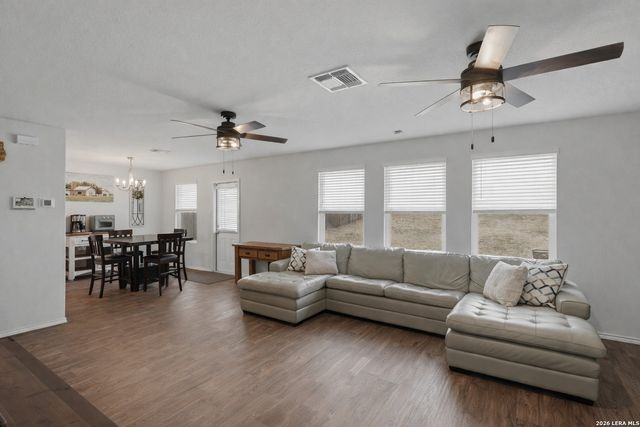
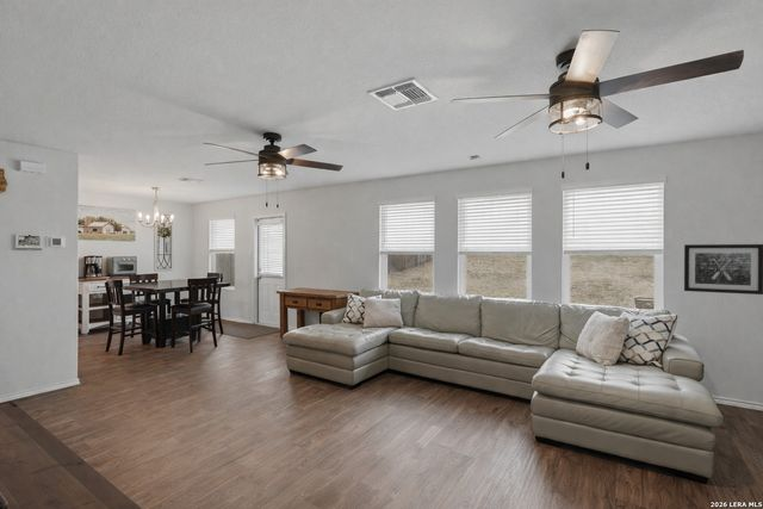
+ wall art [683,243,763,296]
